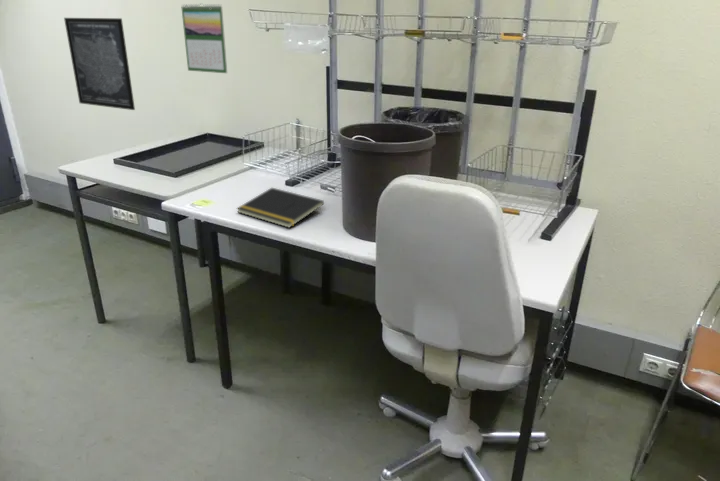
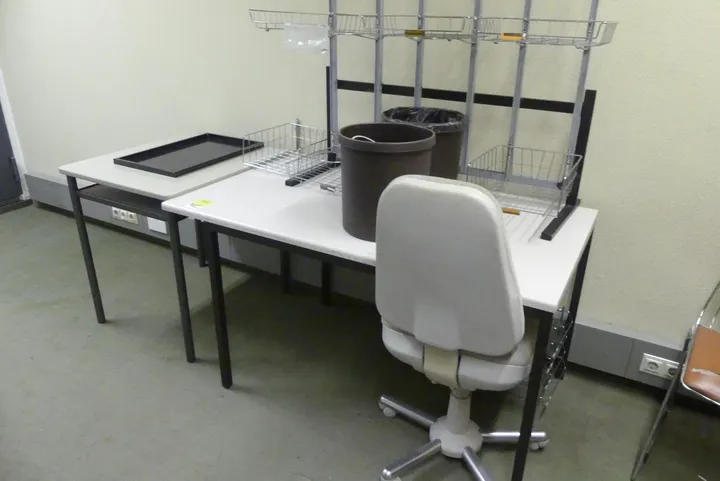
- notepad [236,187,325,229]
- calendar [181,2,228,74]
- wall art [63,17,136,111]
